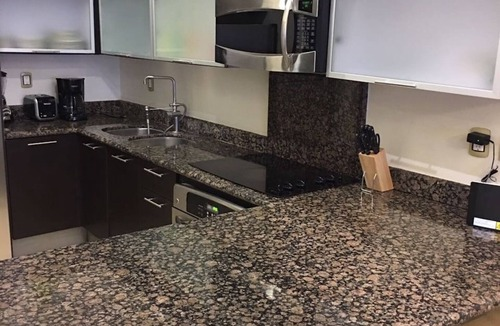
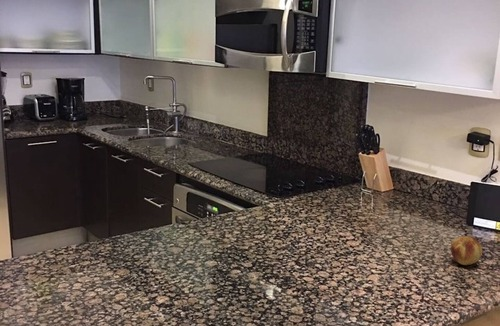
+ fruit [450,235,483,266]
